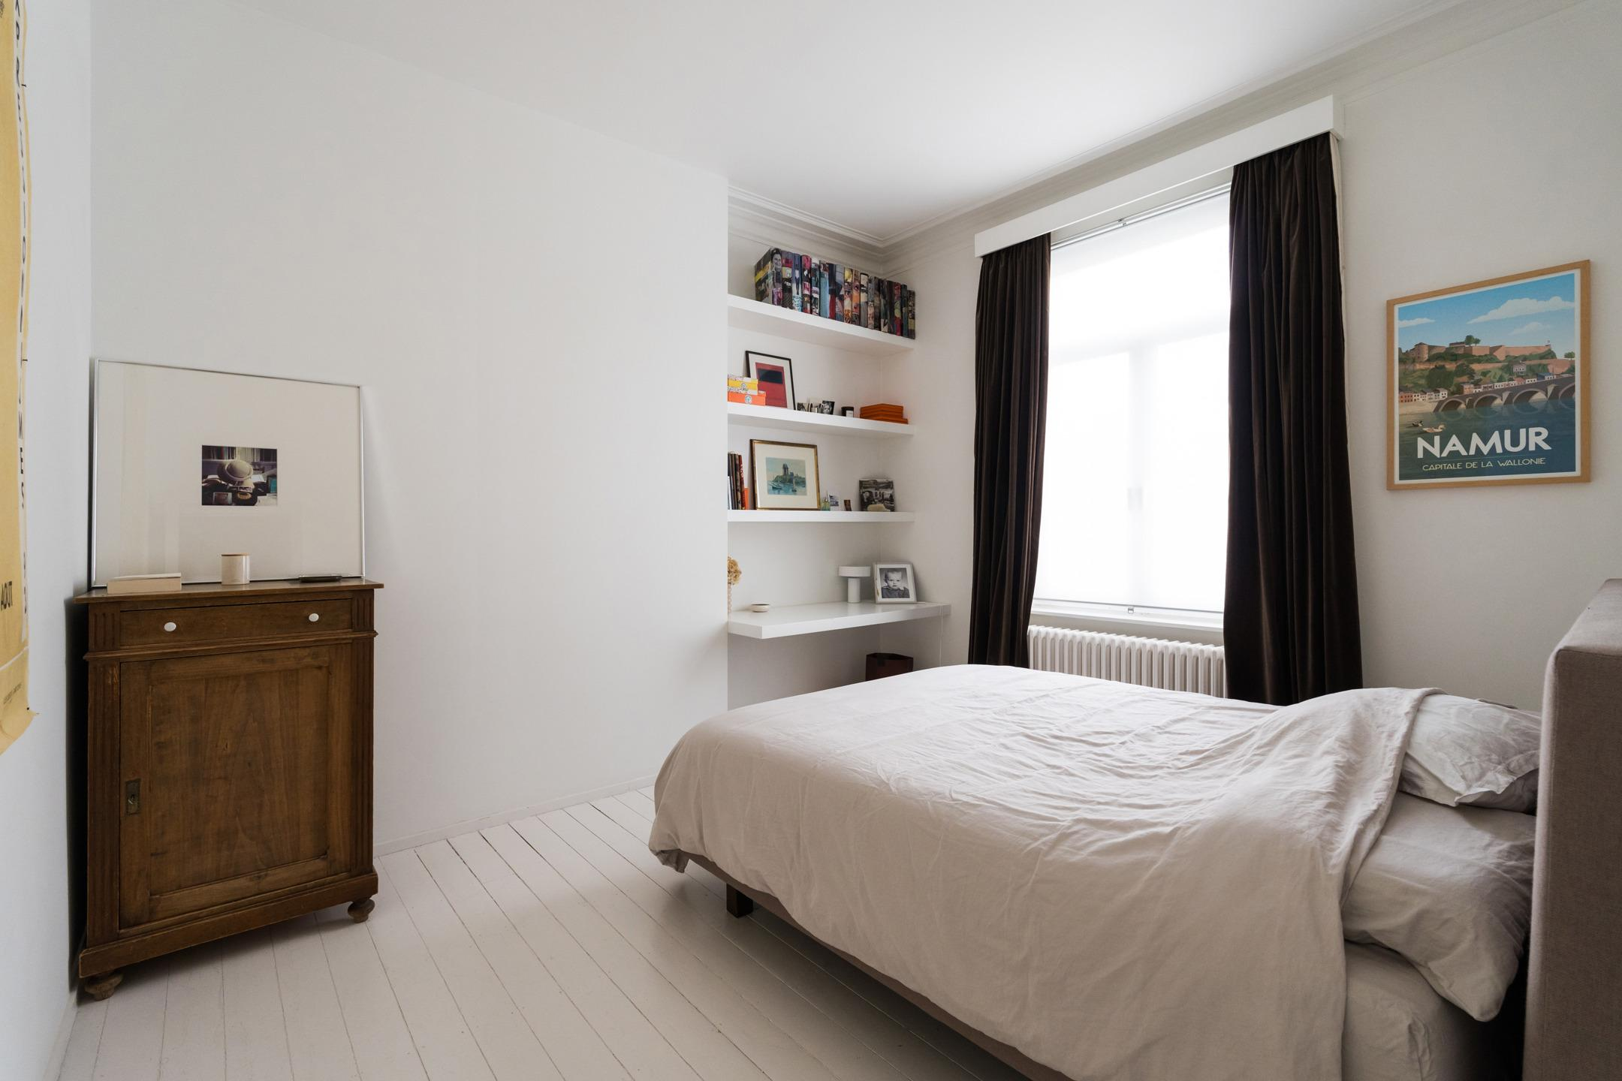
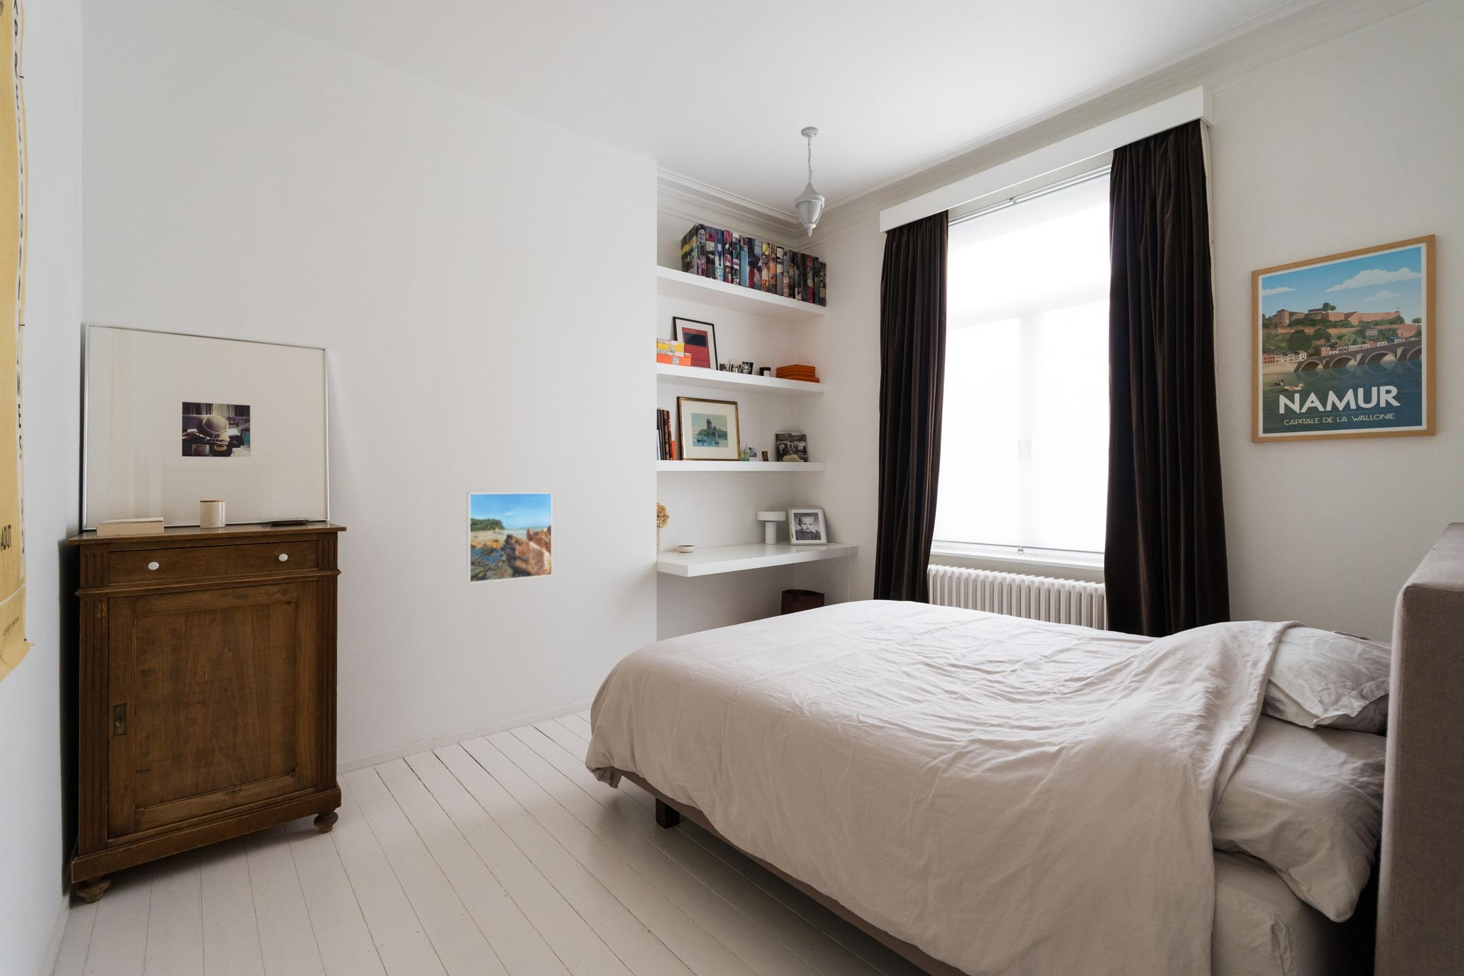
+ pendant light [794,126,825,237]
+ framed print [465,492,553,584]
